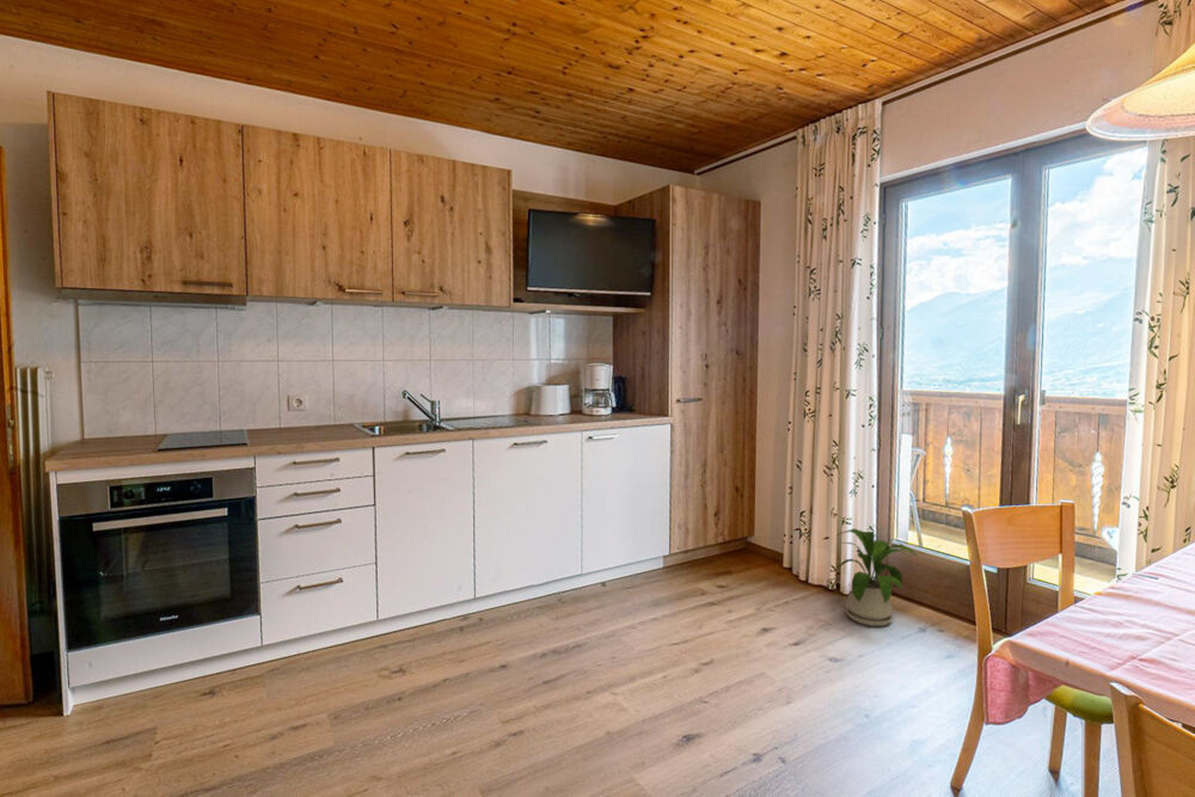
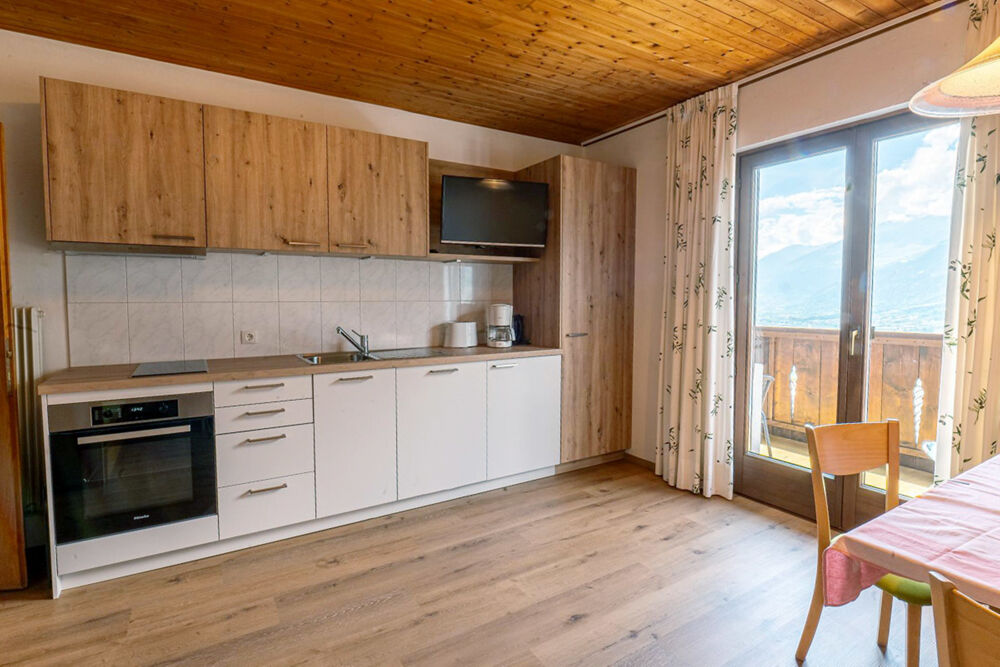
- house plant [834,527,918,627]
